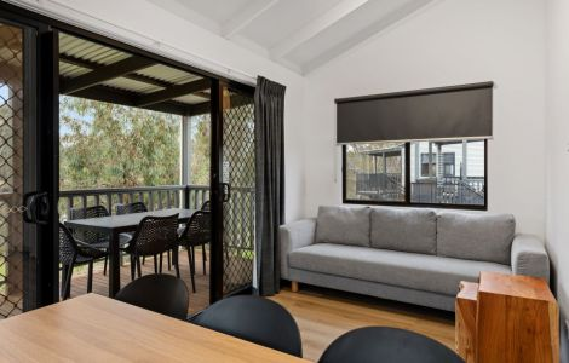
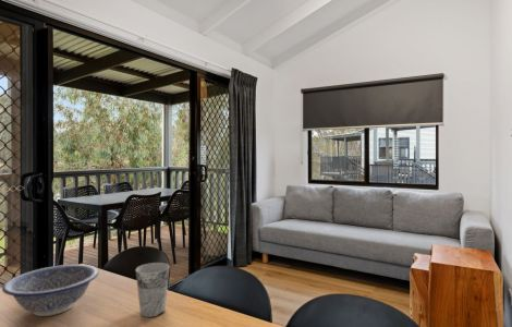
+ cup [135,262,170,318]
+ decorative bowl [1,264,100,317]
